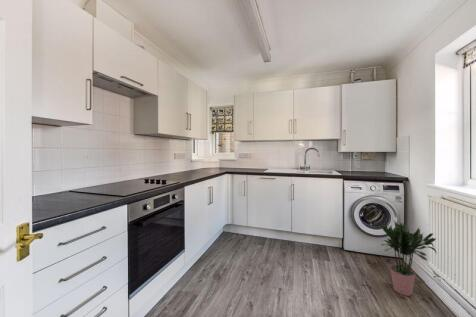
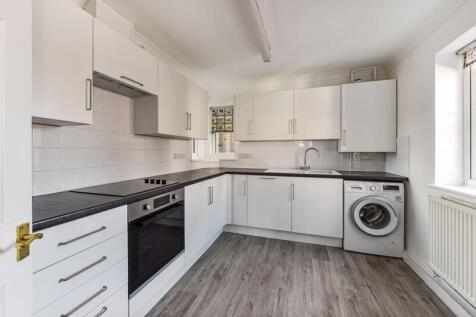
- potted plant [378,220,439,297]
